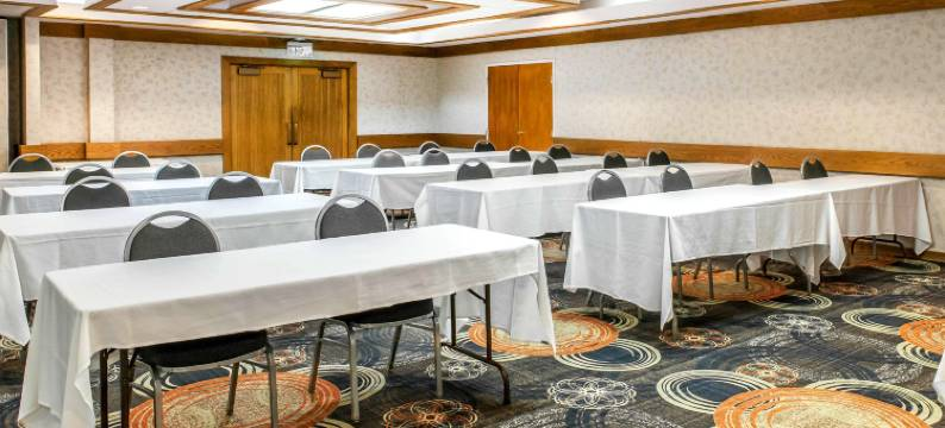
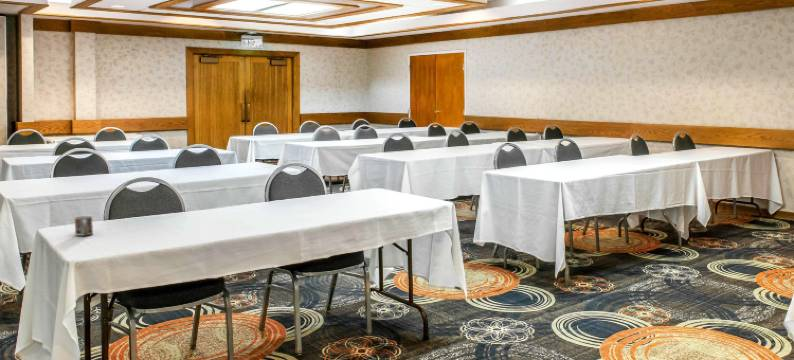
+ cup [74,215,94,237]
